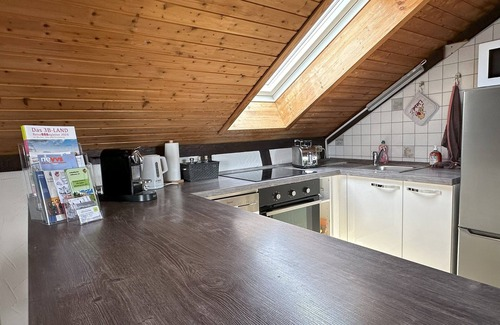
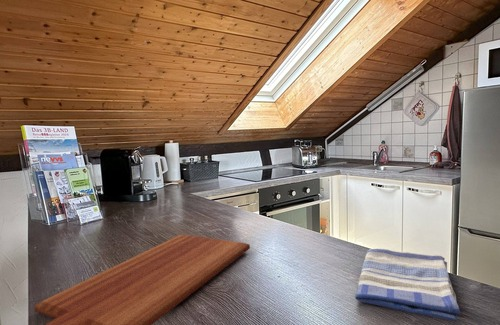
+ cutting board [33,234,251,325]
+ dish towel [354,248,461,322]
